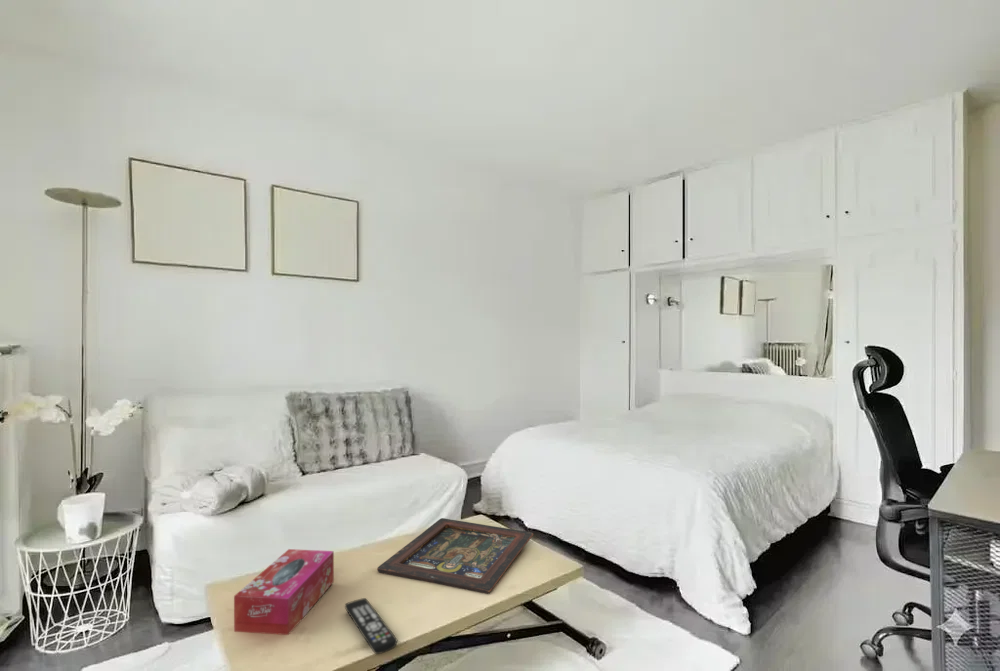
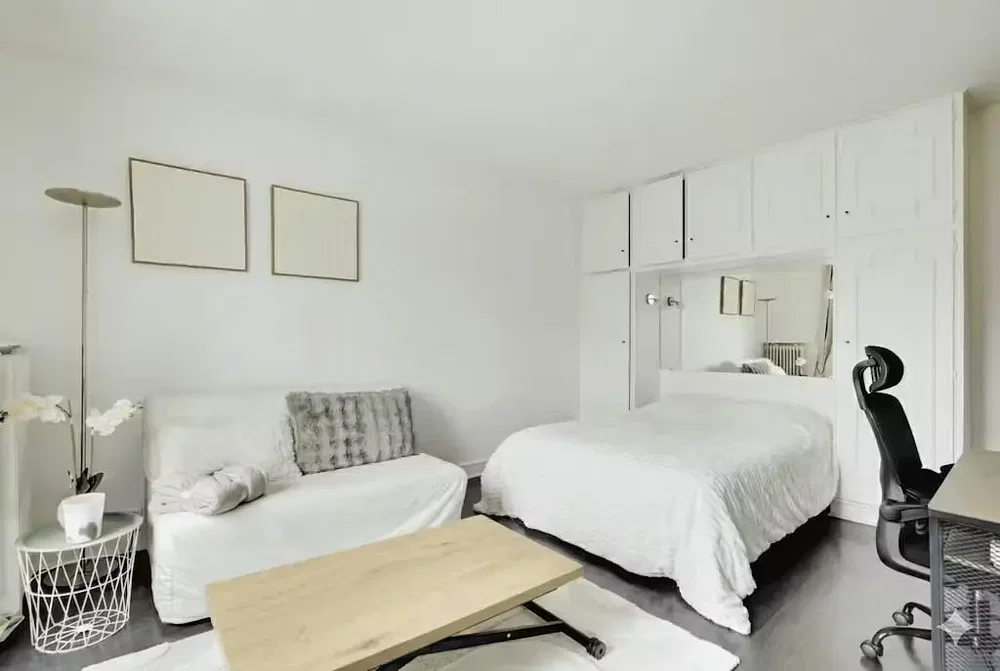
- remote control [344,597,398,655]
- tissue box [233,548,335,636]
- religious icon [376,517,534,595]
